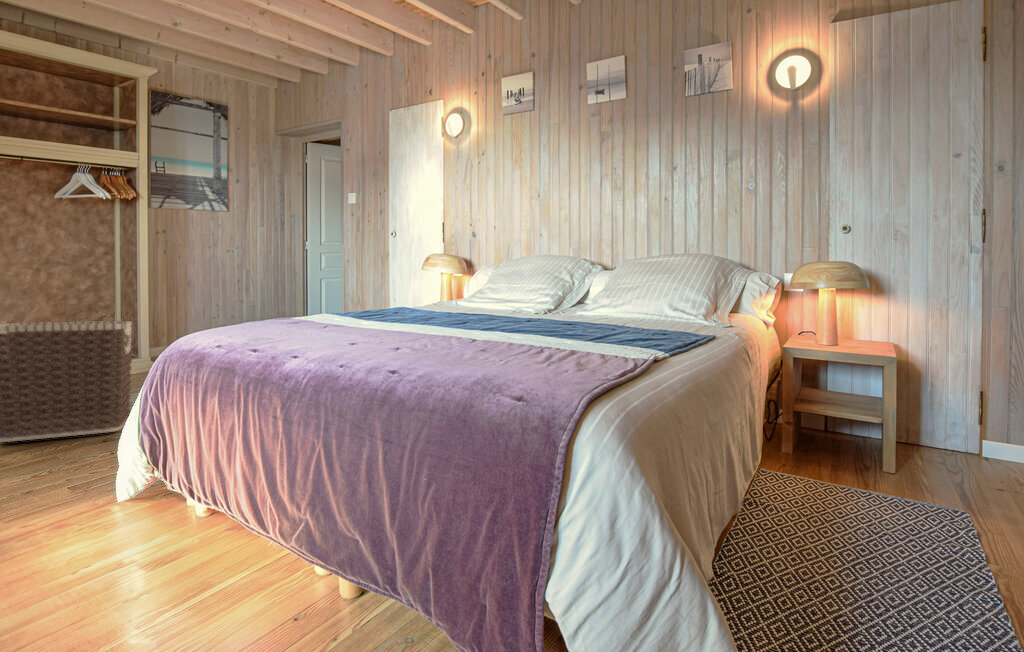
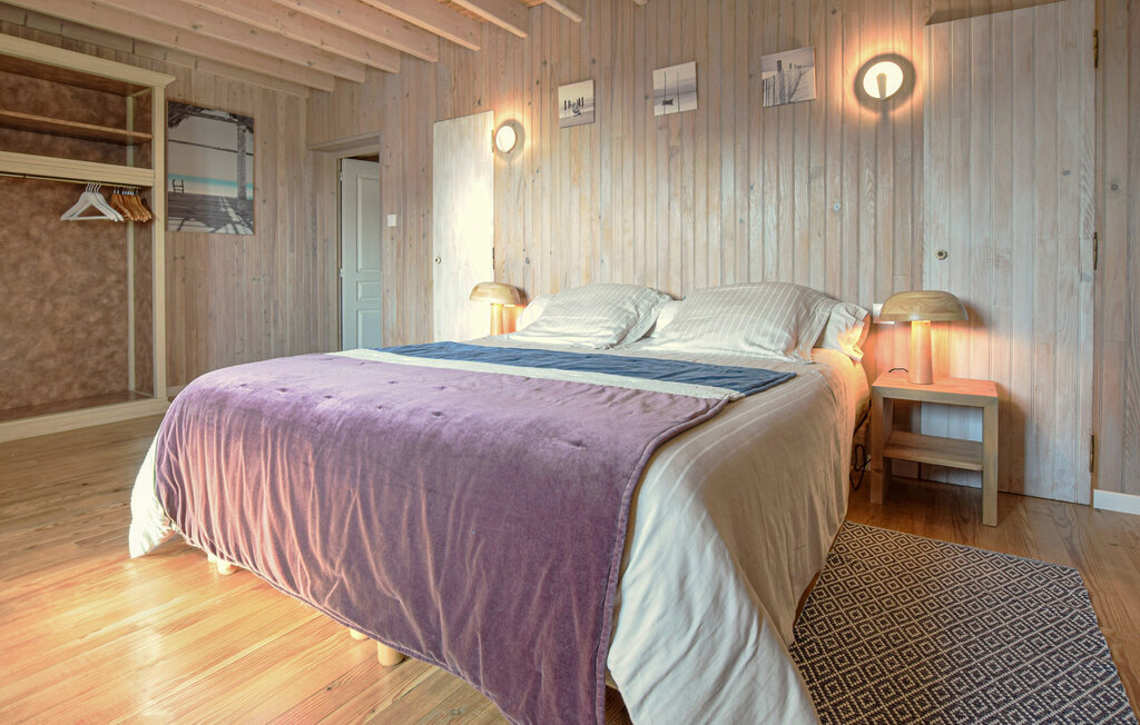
- clothes hamper [0,320,134,443]
